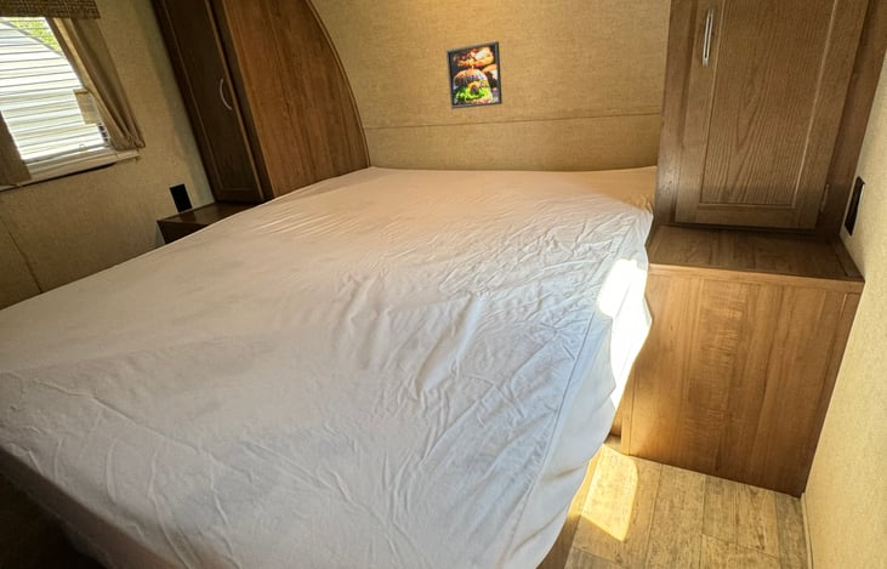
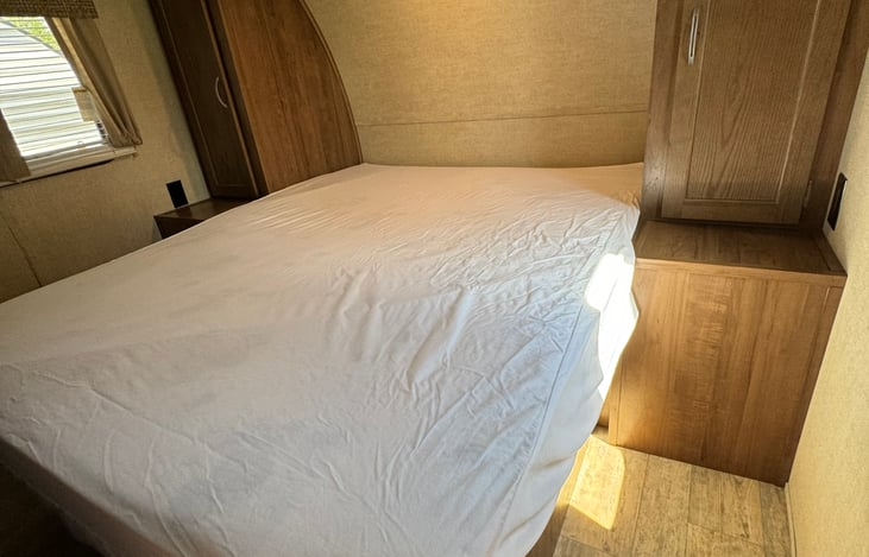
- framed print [445,40,504,110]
